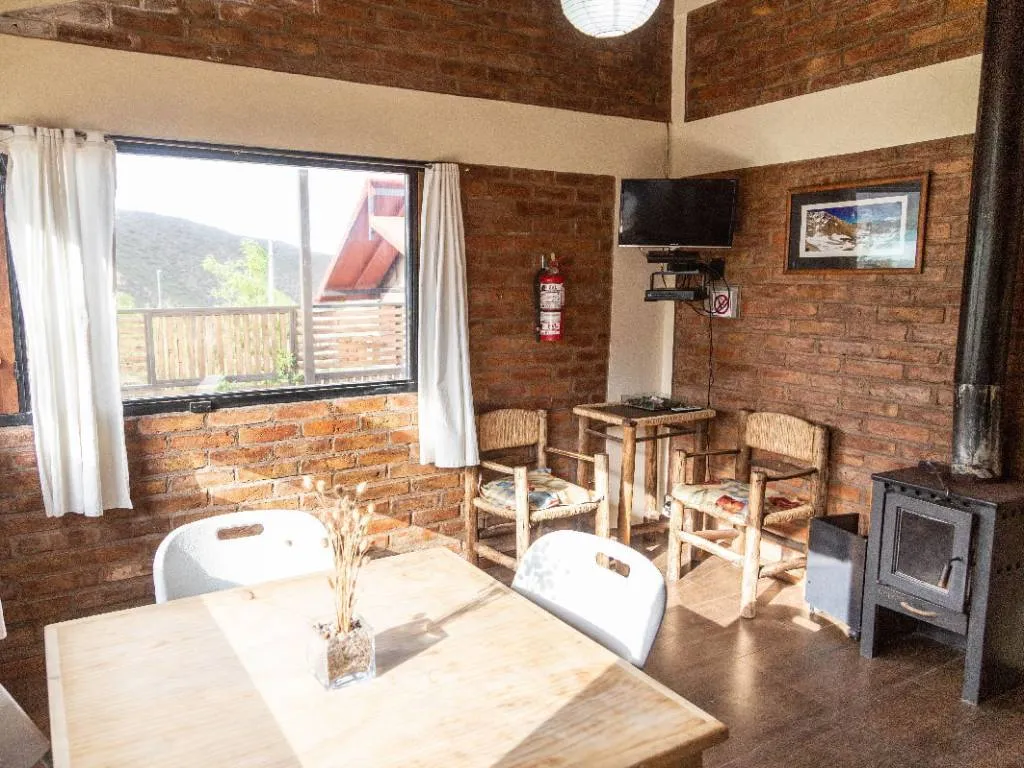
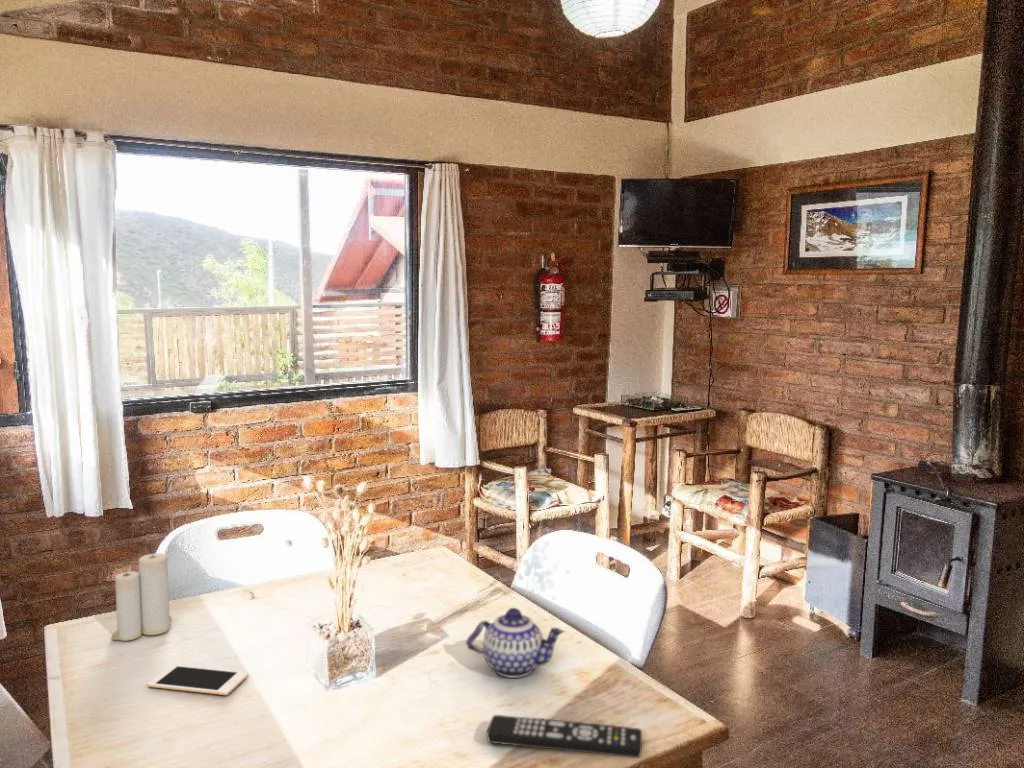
+ remote control [486,714,643,759]
+ cell phone [147,664,249,696]
+ candle [111,547,173,642]
+ teapot [465,607,566,679]
